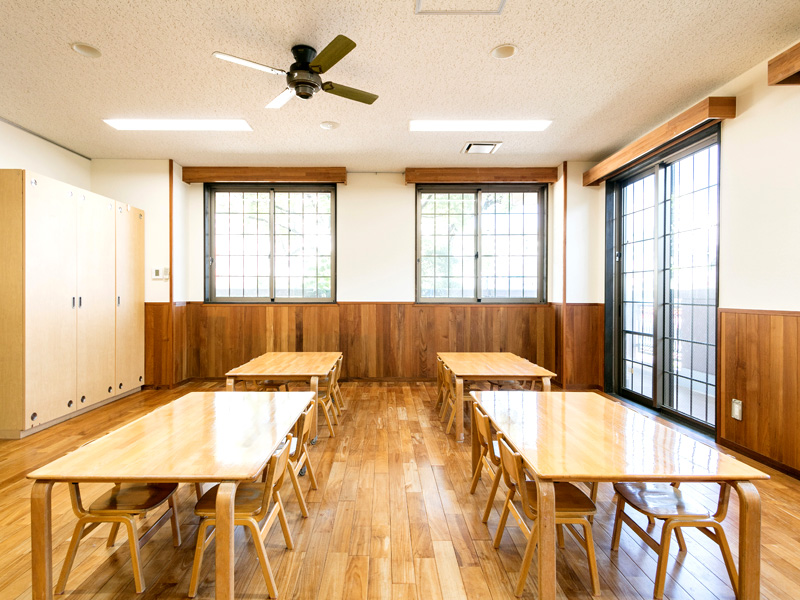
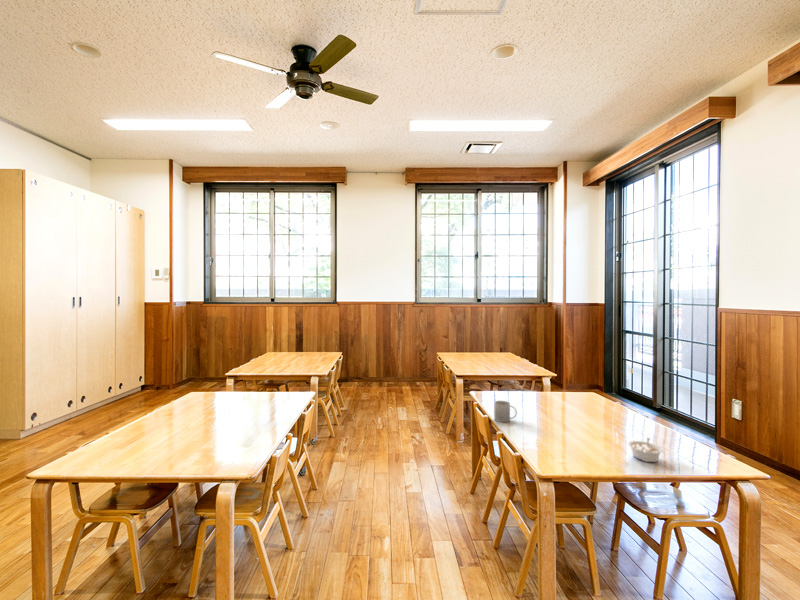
+ legume [627,437,664,463]
+ mug [493,400,518,423]
